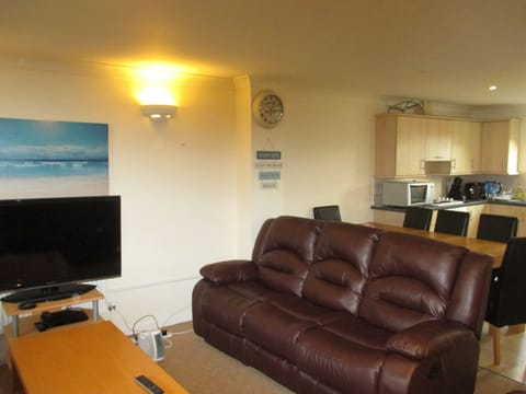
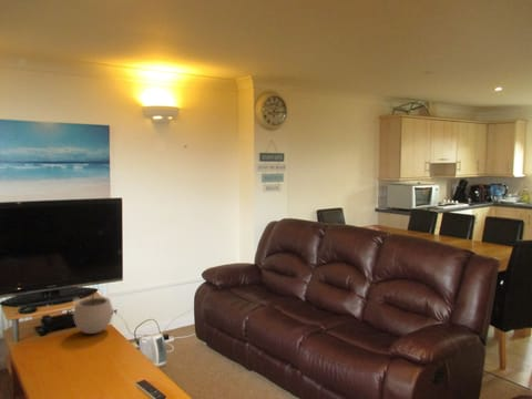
+ plant pot [72,286,113,335]
